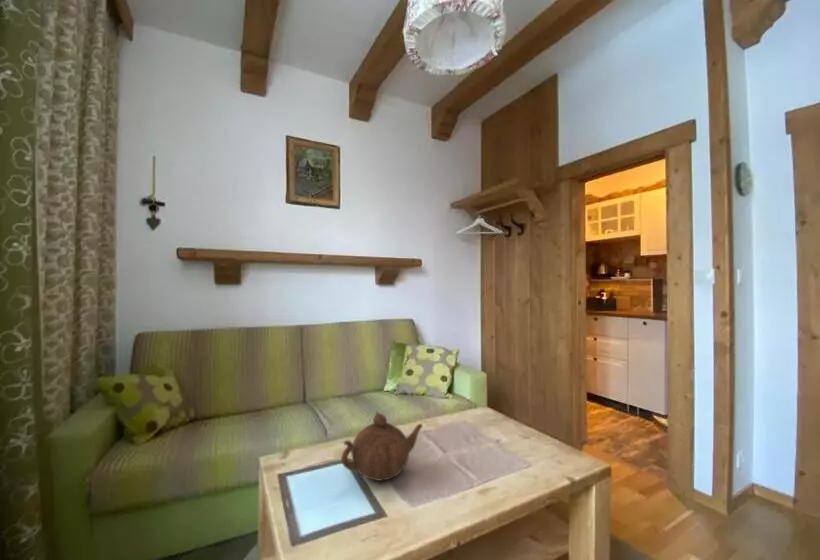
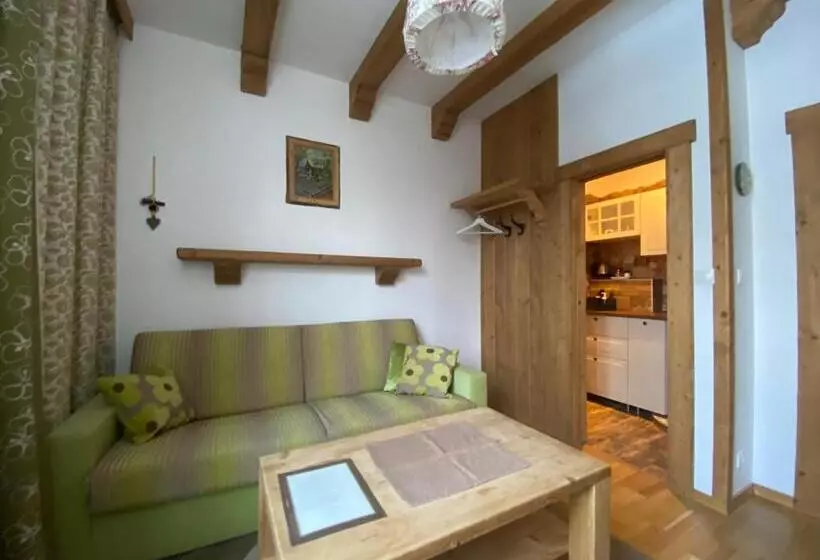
- teapot [340,411,424,482]
